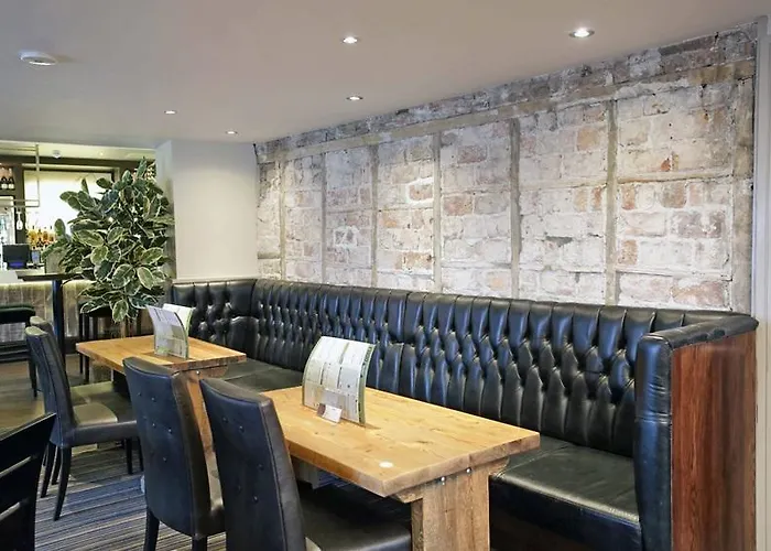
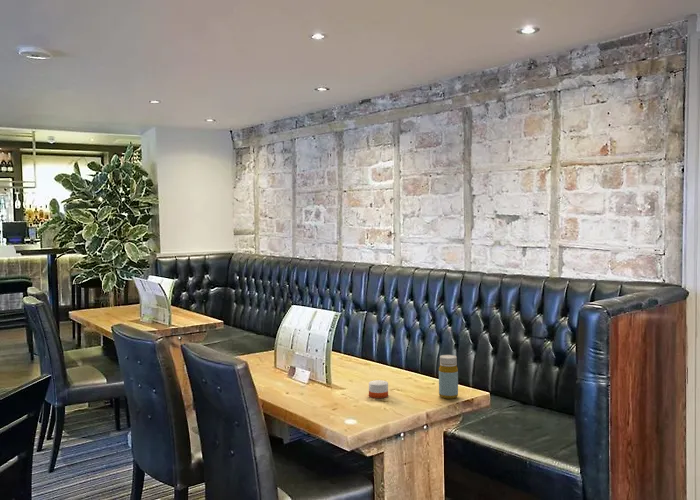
+ candle [368,379,389,399]
+ bottle [438,354,459,400]
